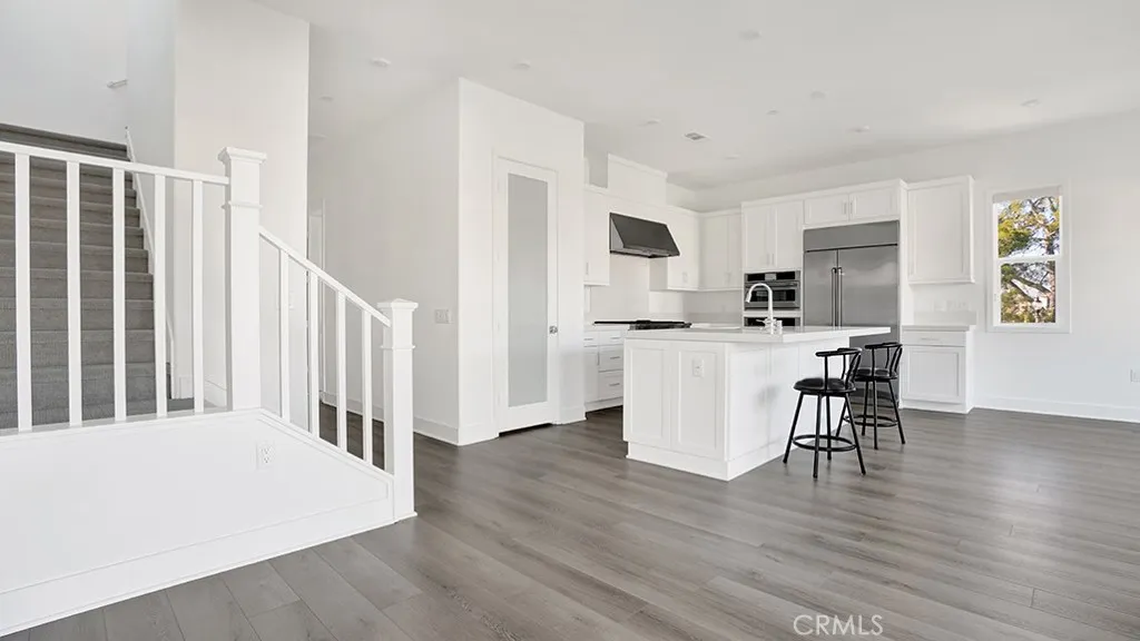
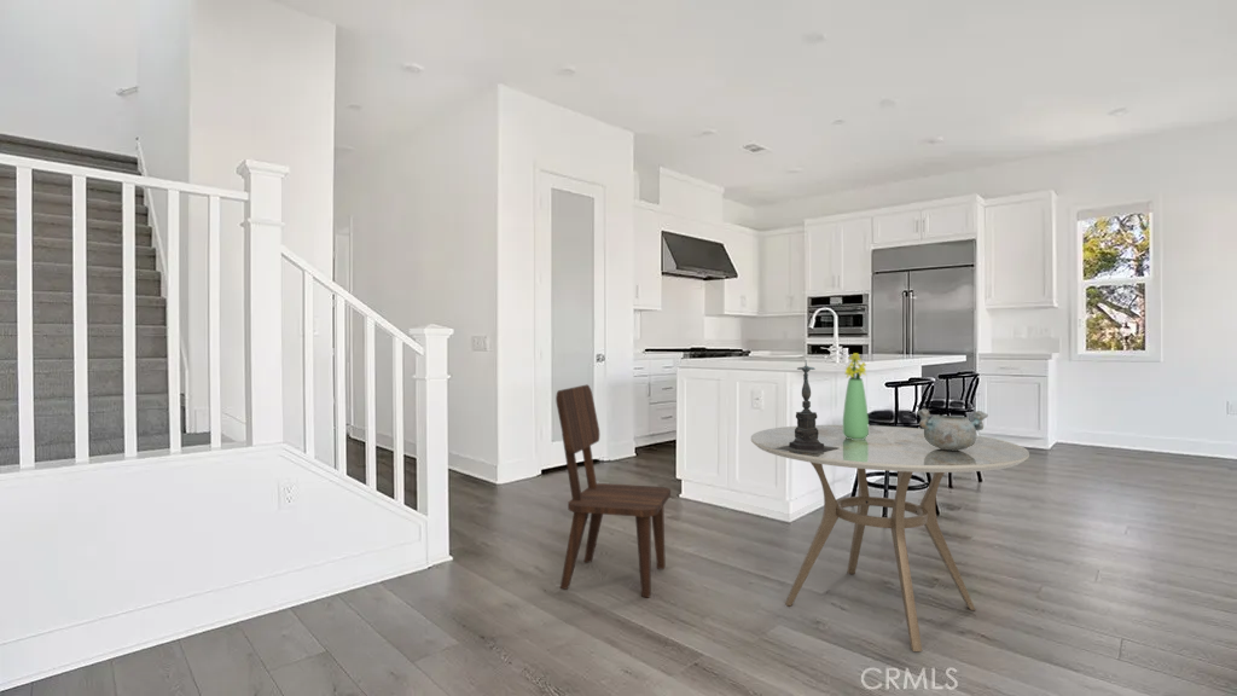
+ dining table [750,424,1030,652]
+ dining chair [554,383,672,598]
+ candle holder [778,361,840,454]
+ decorative bowl [916,407,989,451]
+ bouquet [842,352,870,440]
